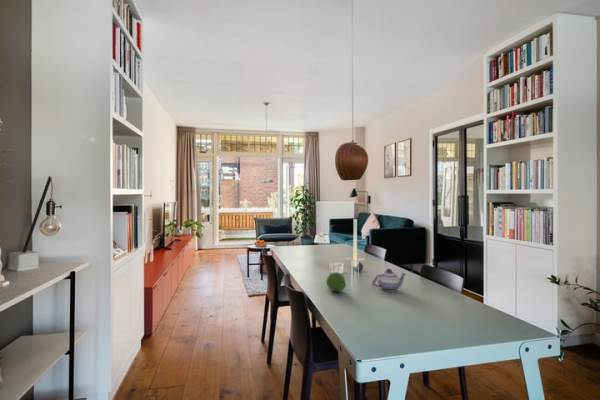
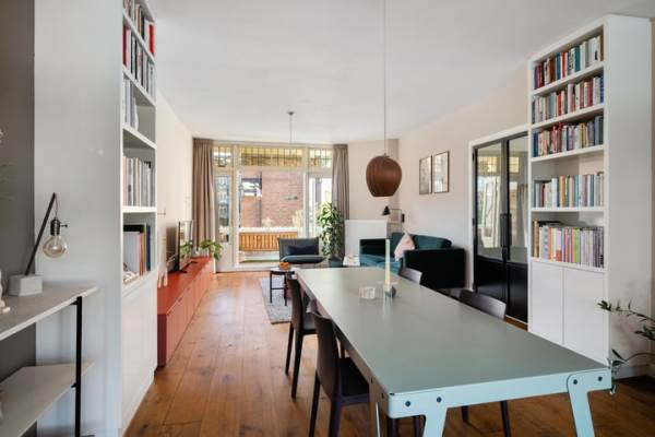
- teapot [371,268,407,293]
- fruit [325,271,347,292]
